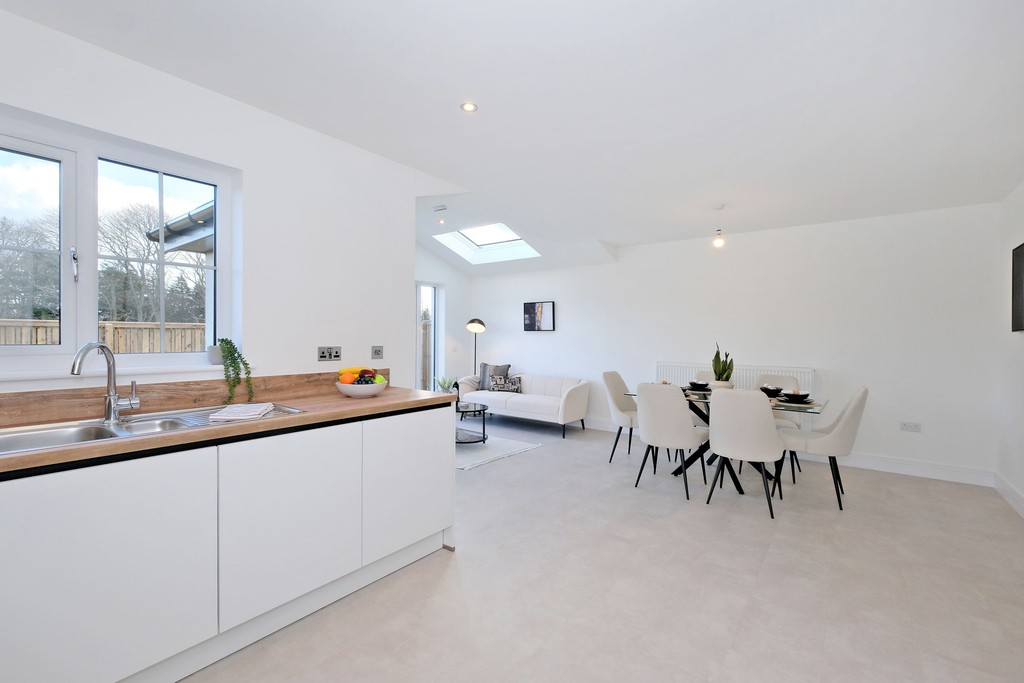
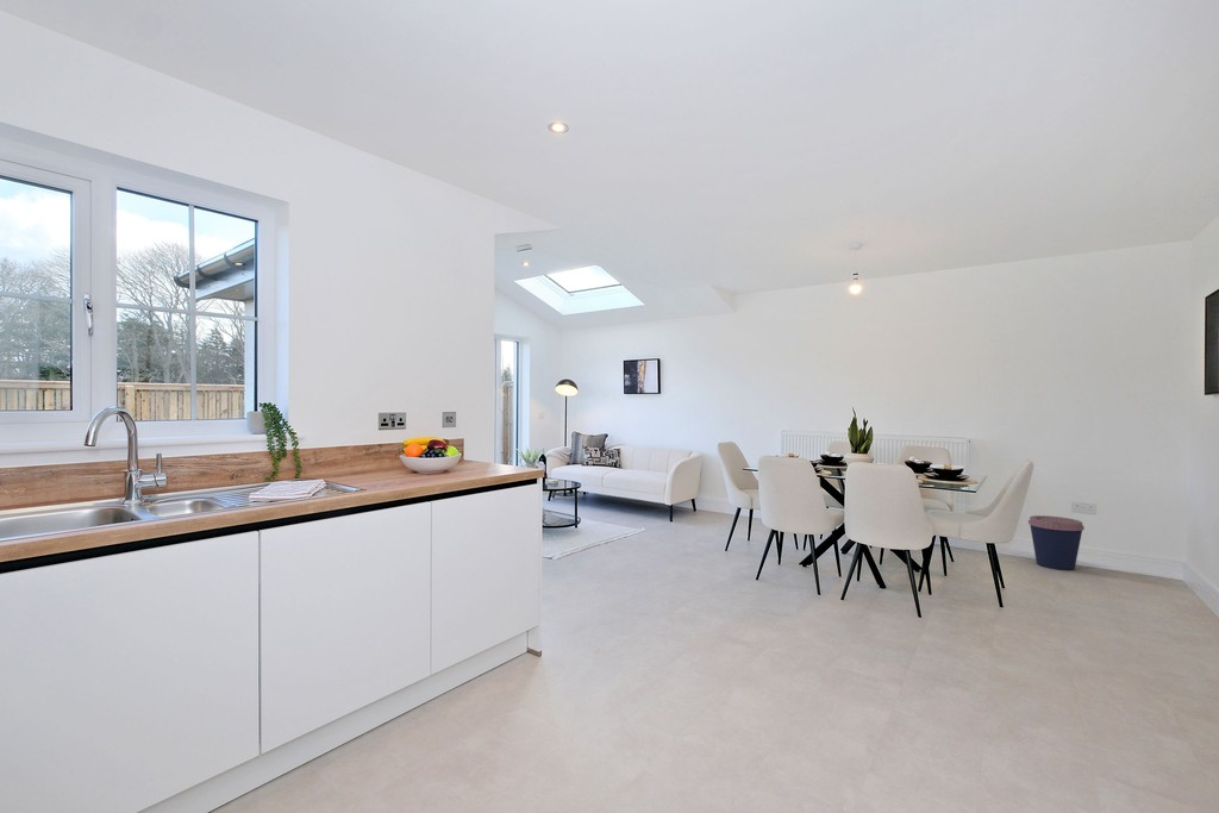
+ coffee cup [1027,514,1086,571]
